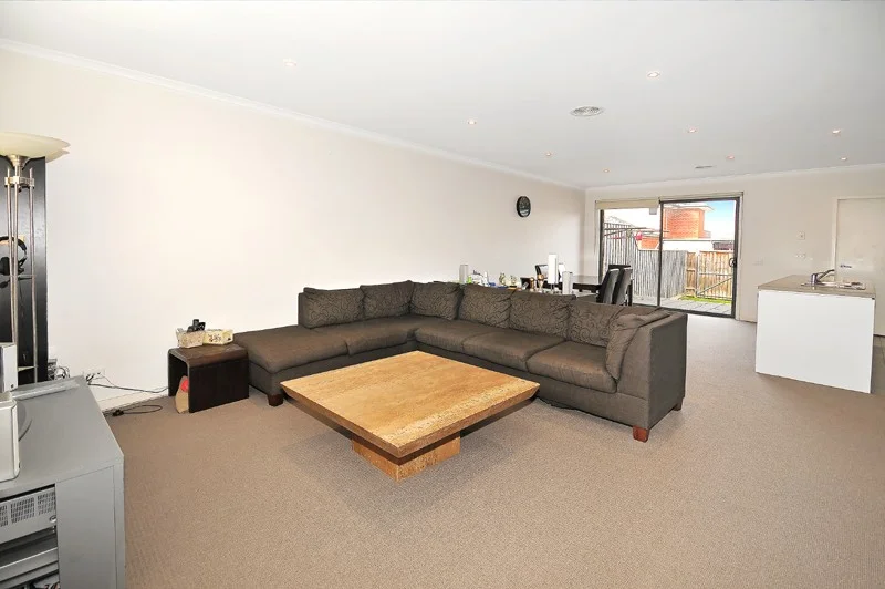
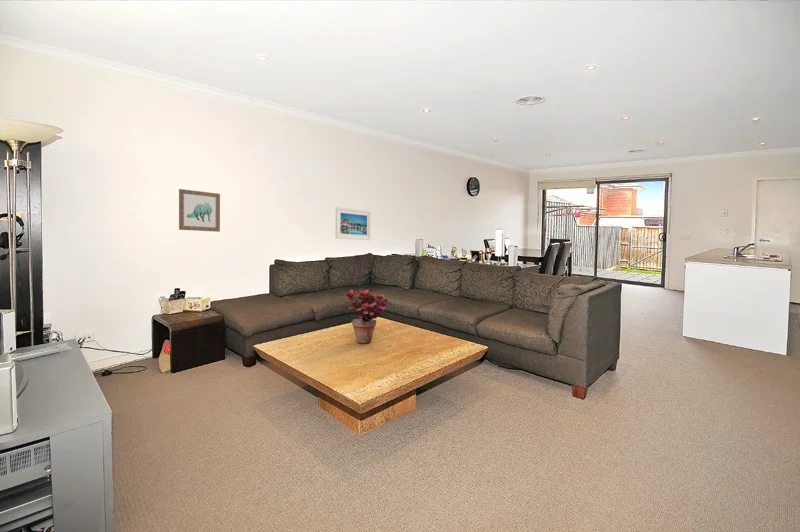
+ wall art [178,188,221,233]
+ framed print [335,206,372,241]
+ potted plant [341,287,390,344]
